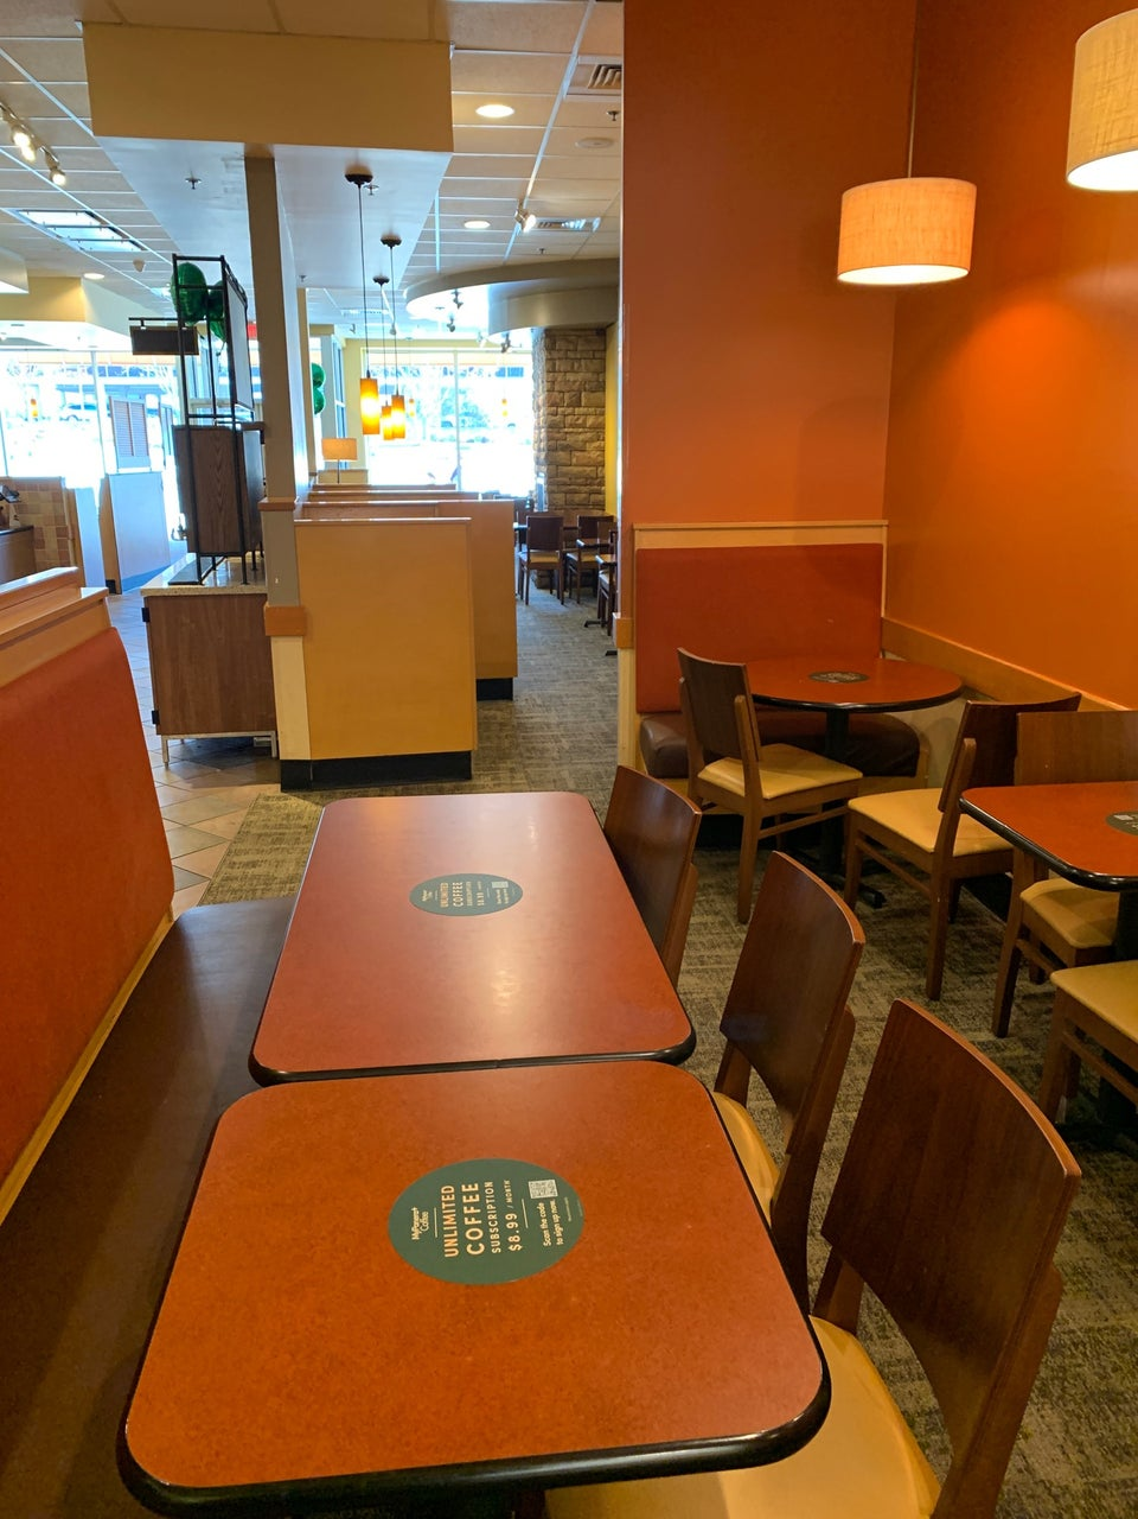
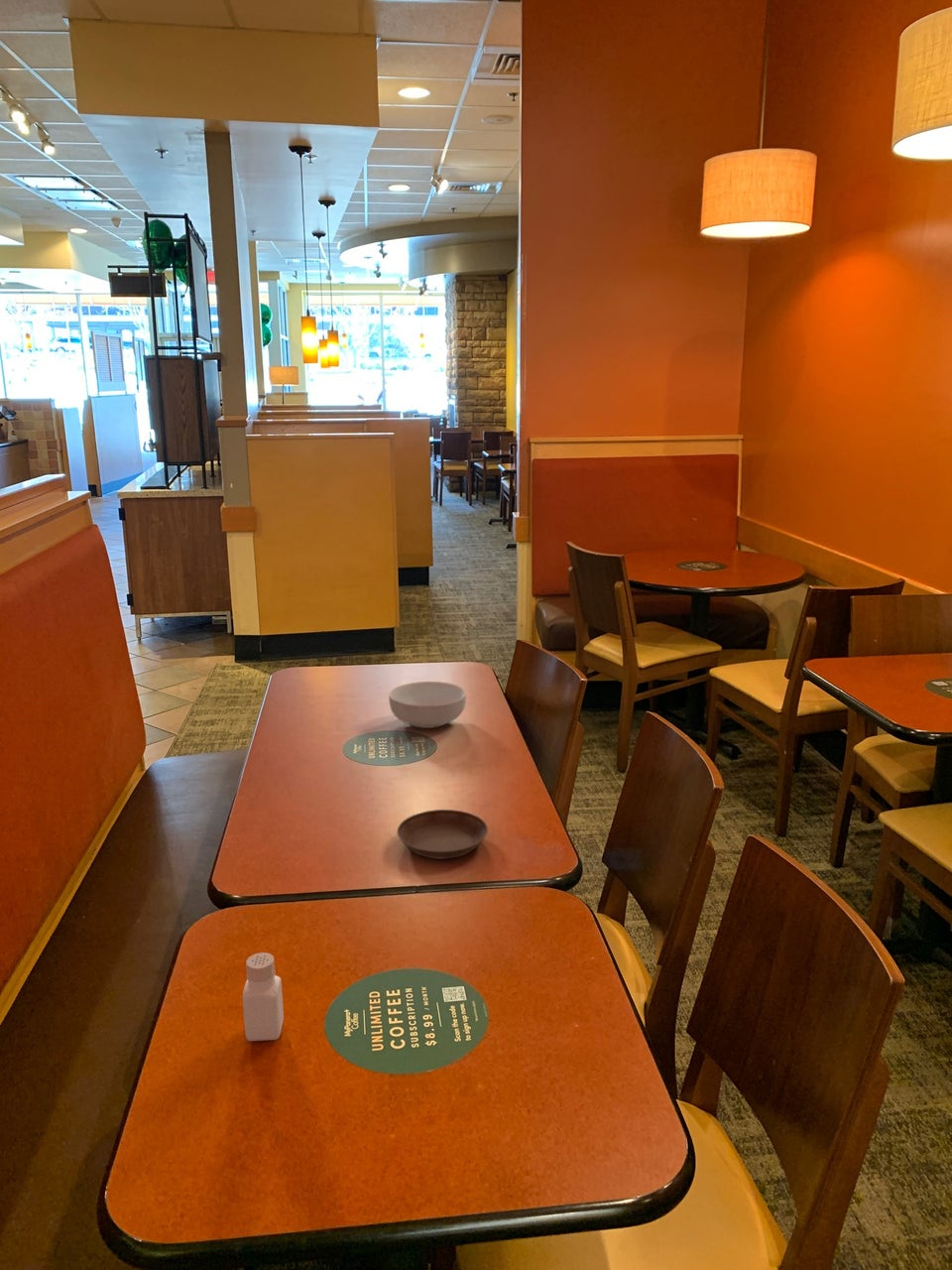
+ cereal bowl [388,681,467,729]
+ saucer [396,809,489,860]
+ pepper shaker [242,952,285,1042]
